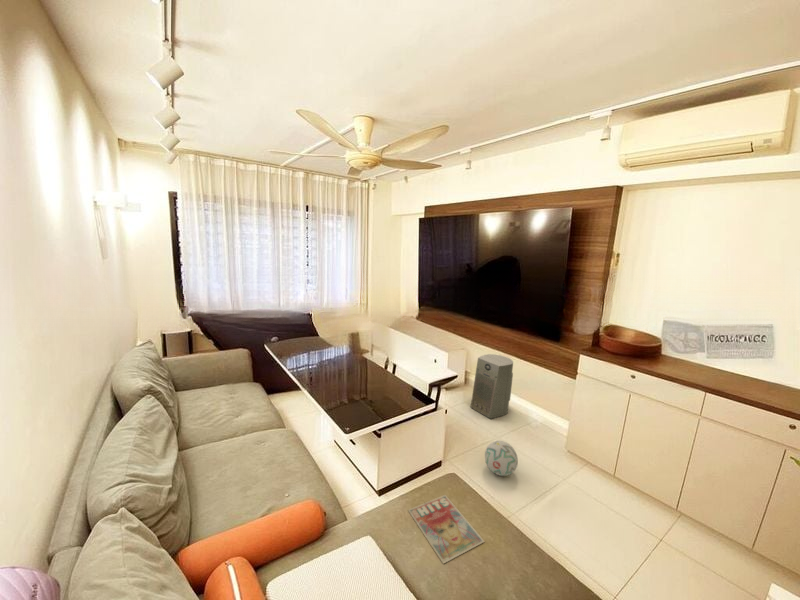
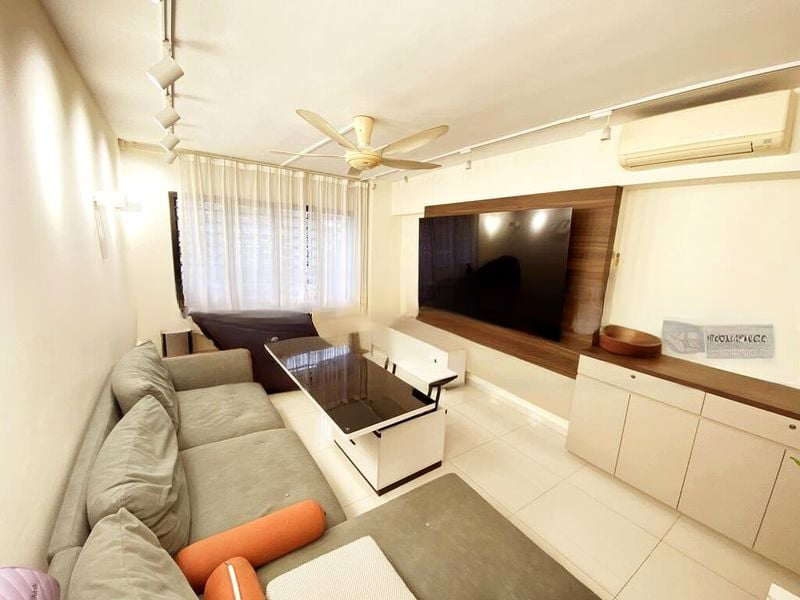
- fan [470,353,514,420]
- ball [484,440,519,477]
- magazine [407,494,486,565]
